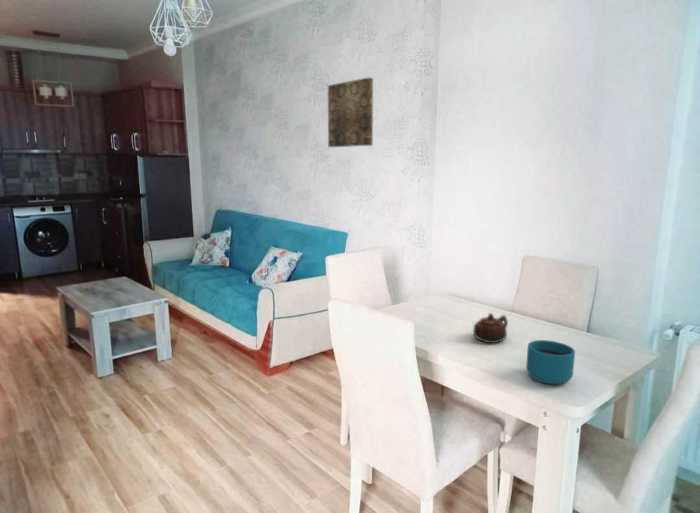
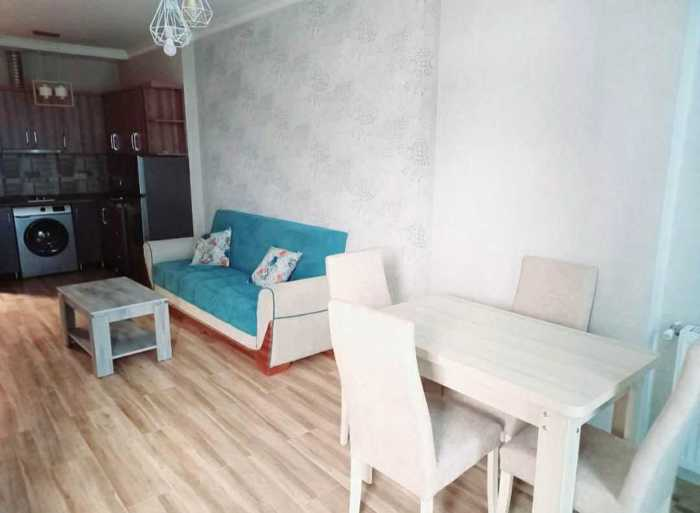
- cup [525,339,576,385]
- wall art [327,76,374,148]
- teapot [472,312,509,344]
